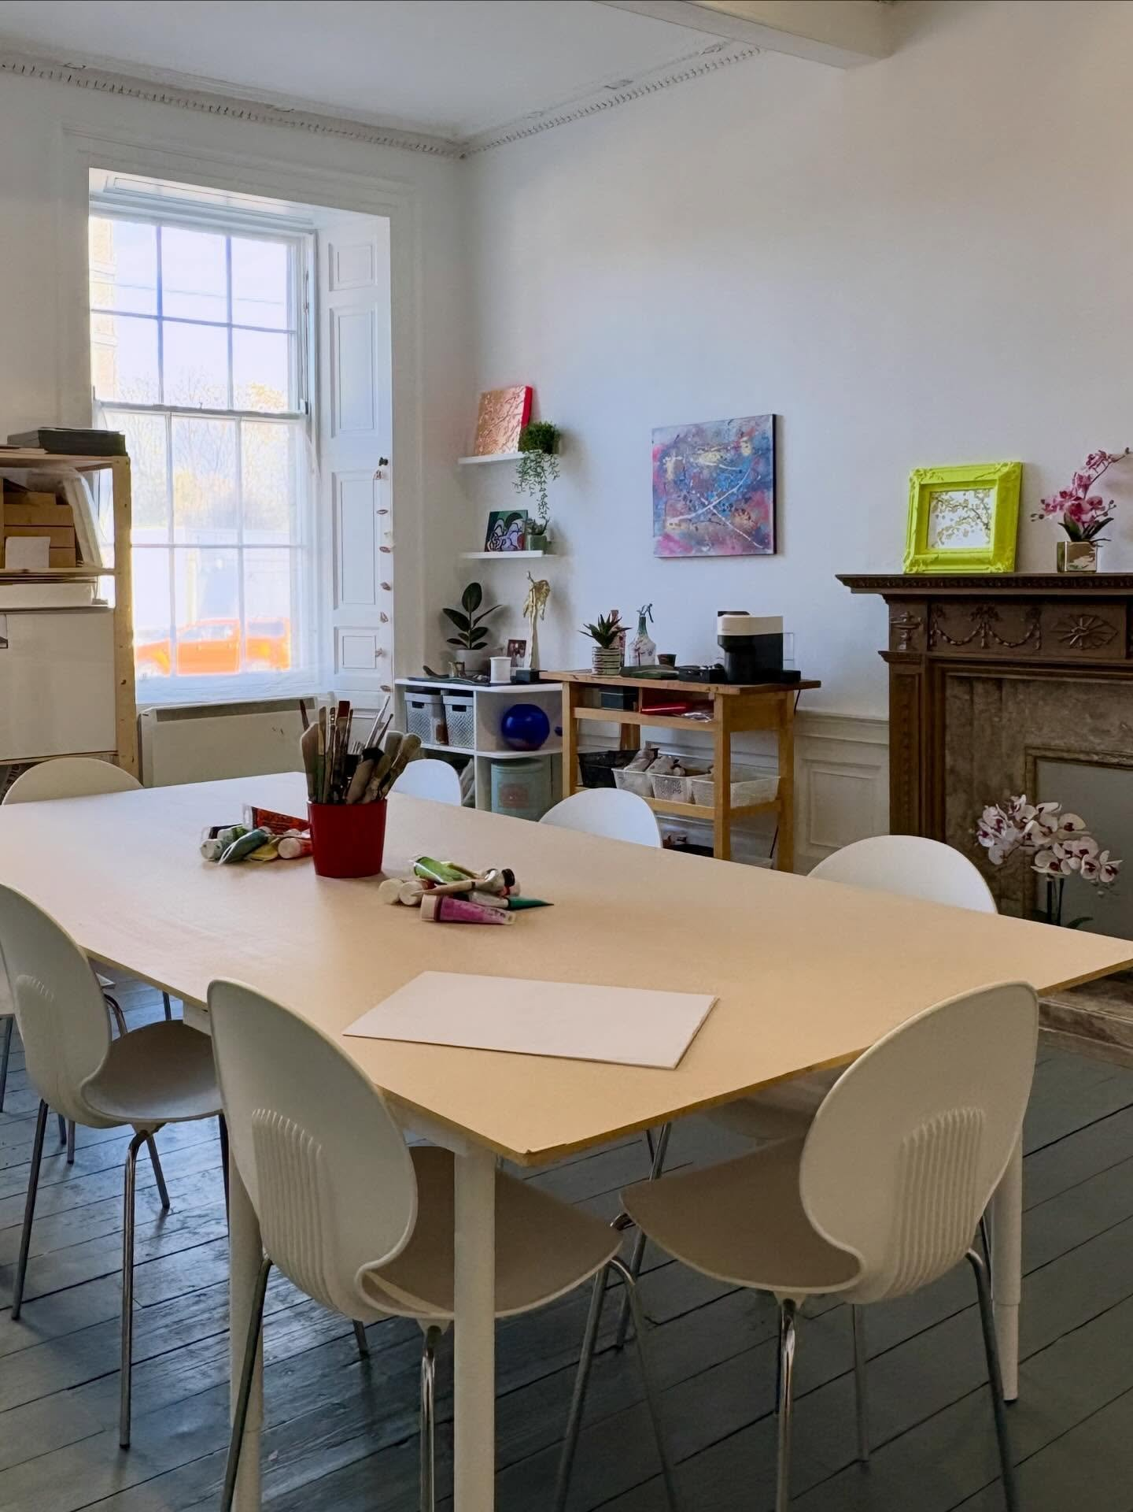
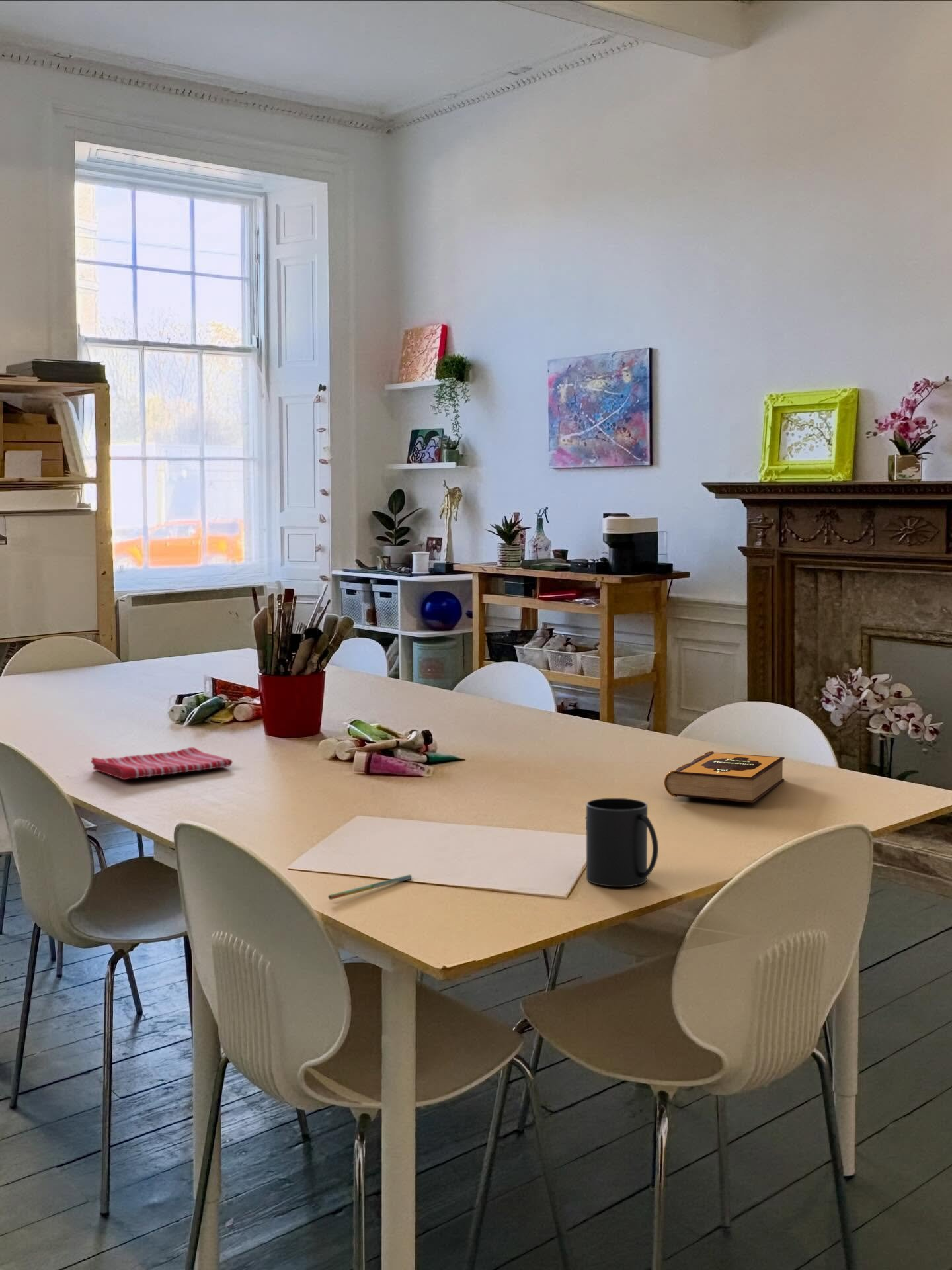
+ pen [328,874,413,900]
+ hardback book [664,751,785,804]
+ dish towel [90,747,233,781]
+ mug [584,798,659,888]
